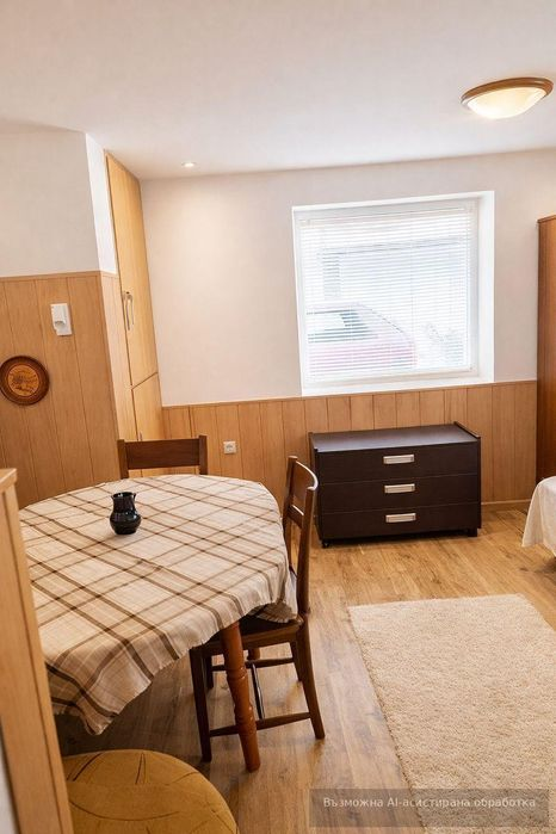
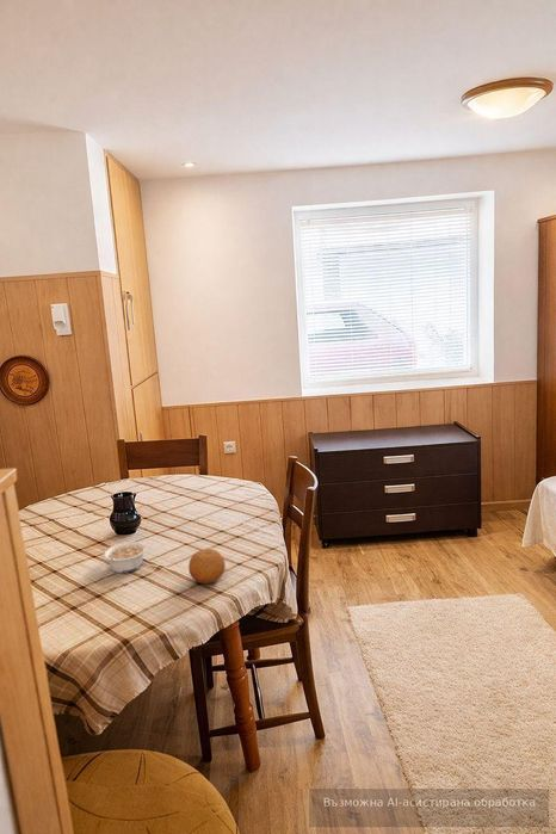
+ fruit [187,548,227,585]
+ legume [103,540,148,574]
